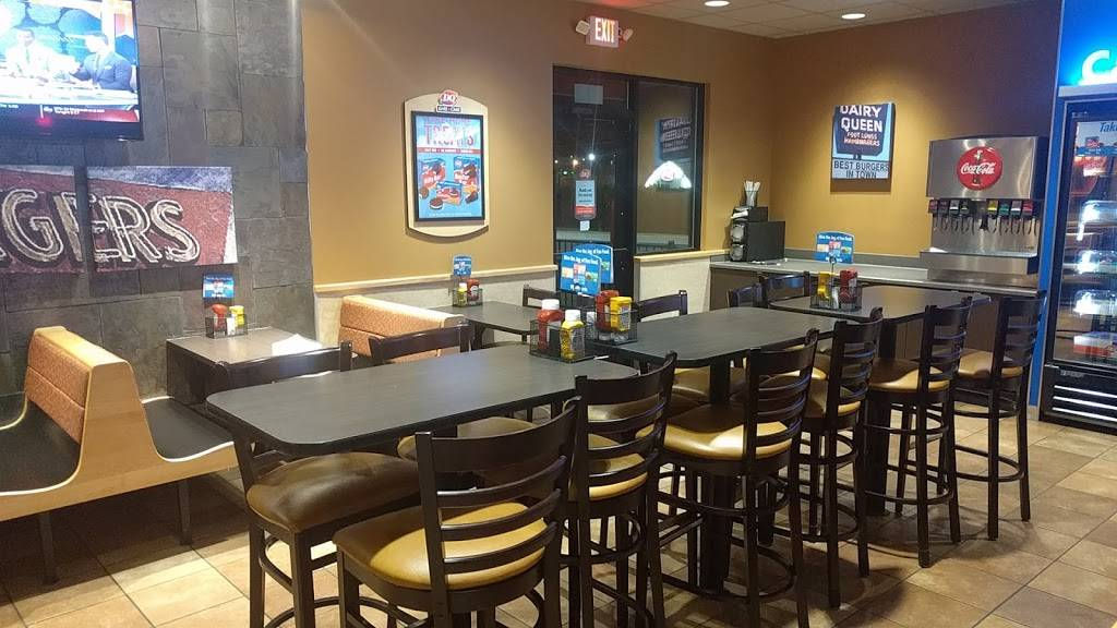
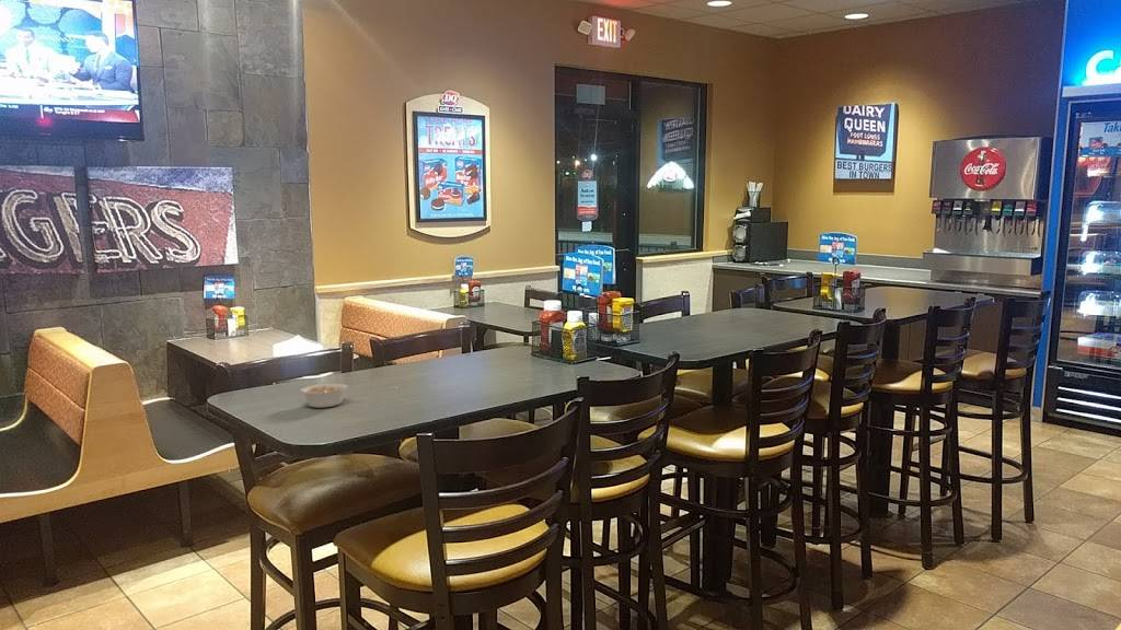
+ legume [300,383,357,409]
